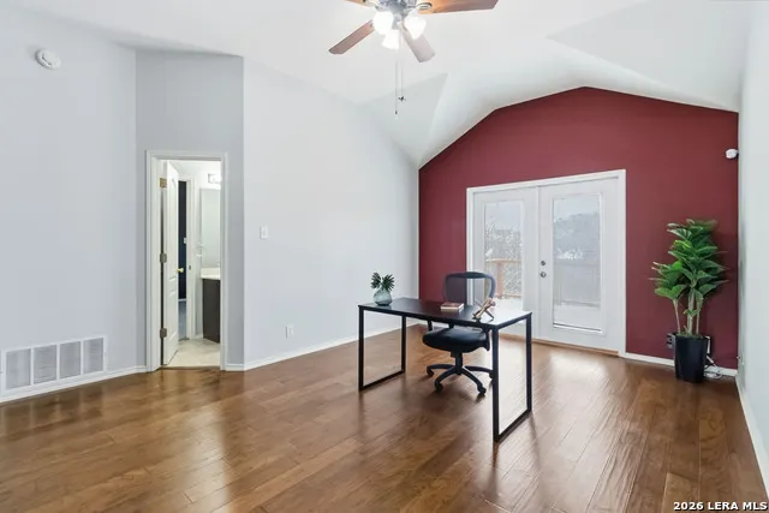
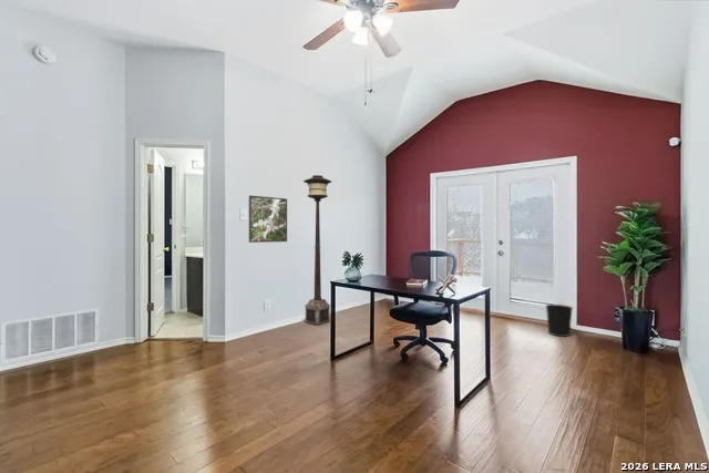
+ floor lamp [302,174,332,327]
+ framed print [248,194,288,244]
+ wastebasket [545,304,574,338]
